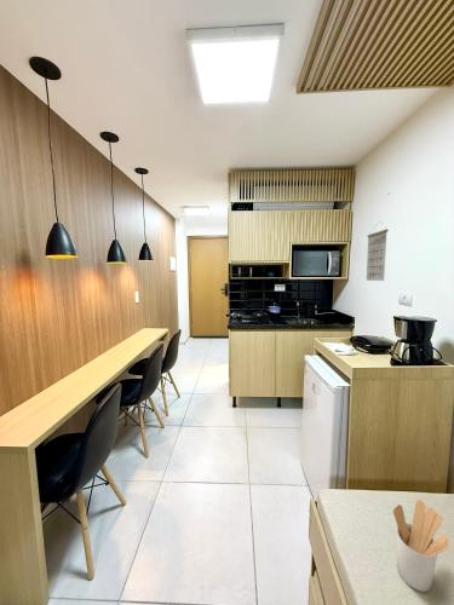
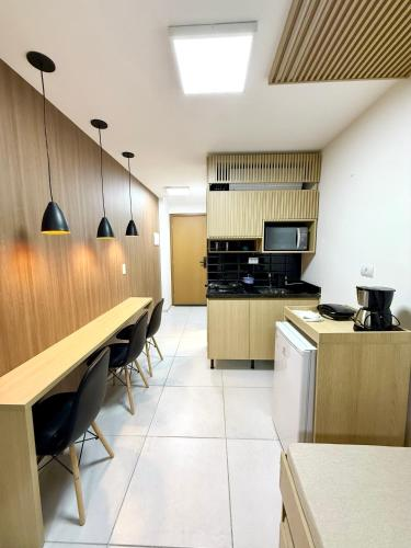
- calendar [366,219,390,282]
- utensil holder [392,499,449,593]
